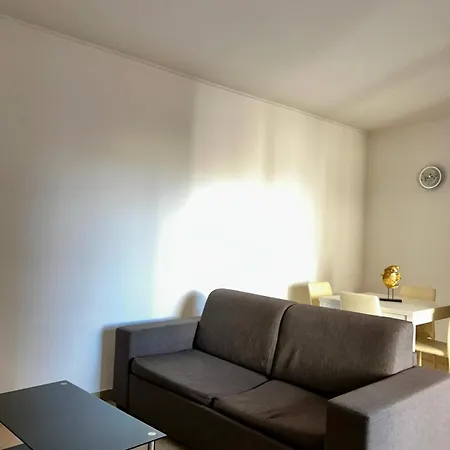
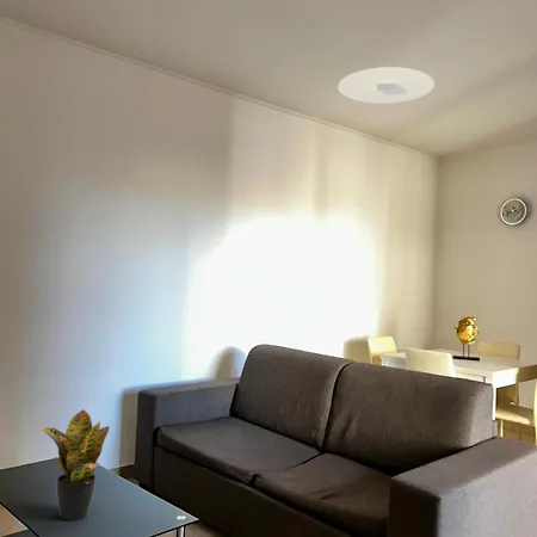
+ ceiling light [337,66,436,105]
+ potted plant [39,408,111,521]
